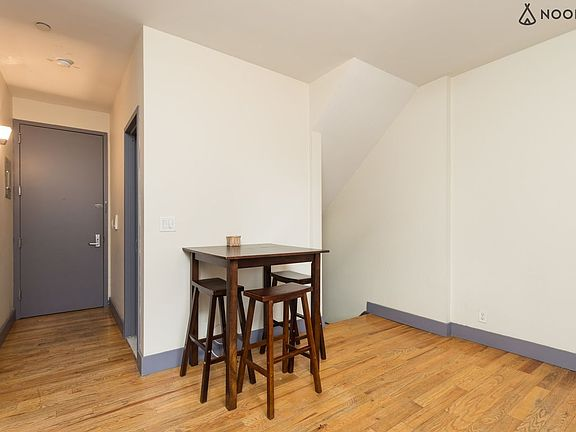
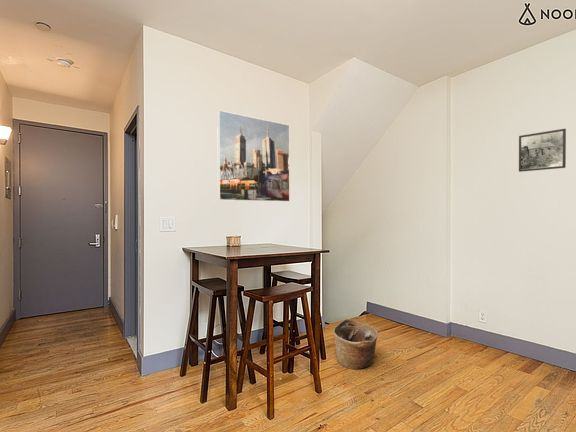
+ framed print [216,109,291,203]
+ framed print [518,128,567,173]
+ basket [333,318,379,370]
